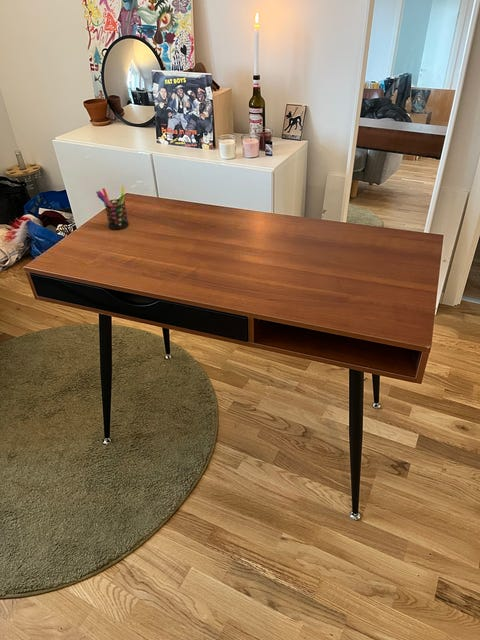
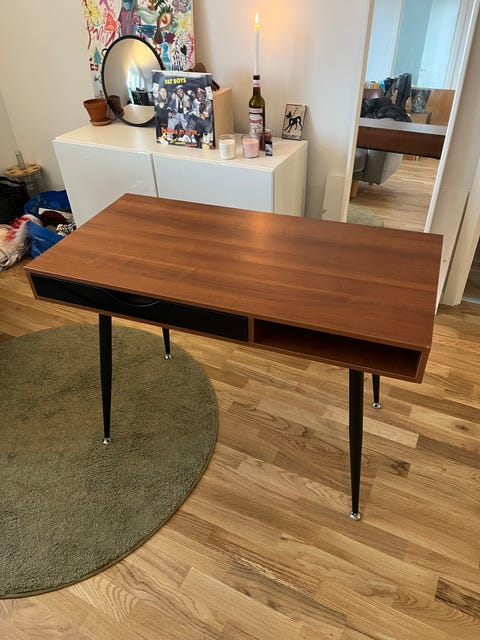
- pen holder [95,185,130,230]
